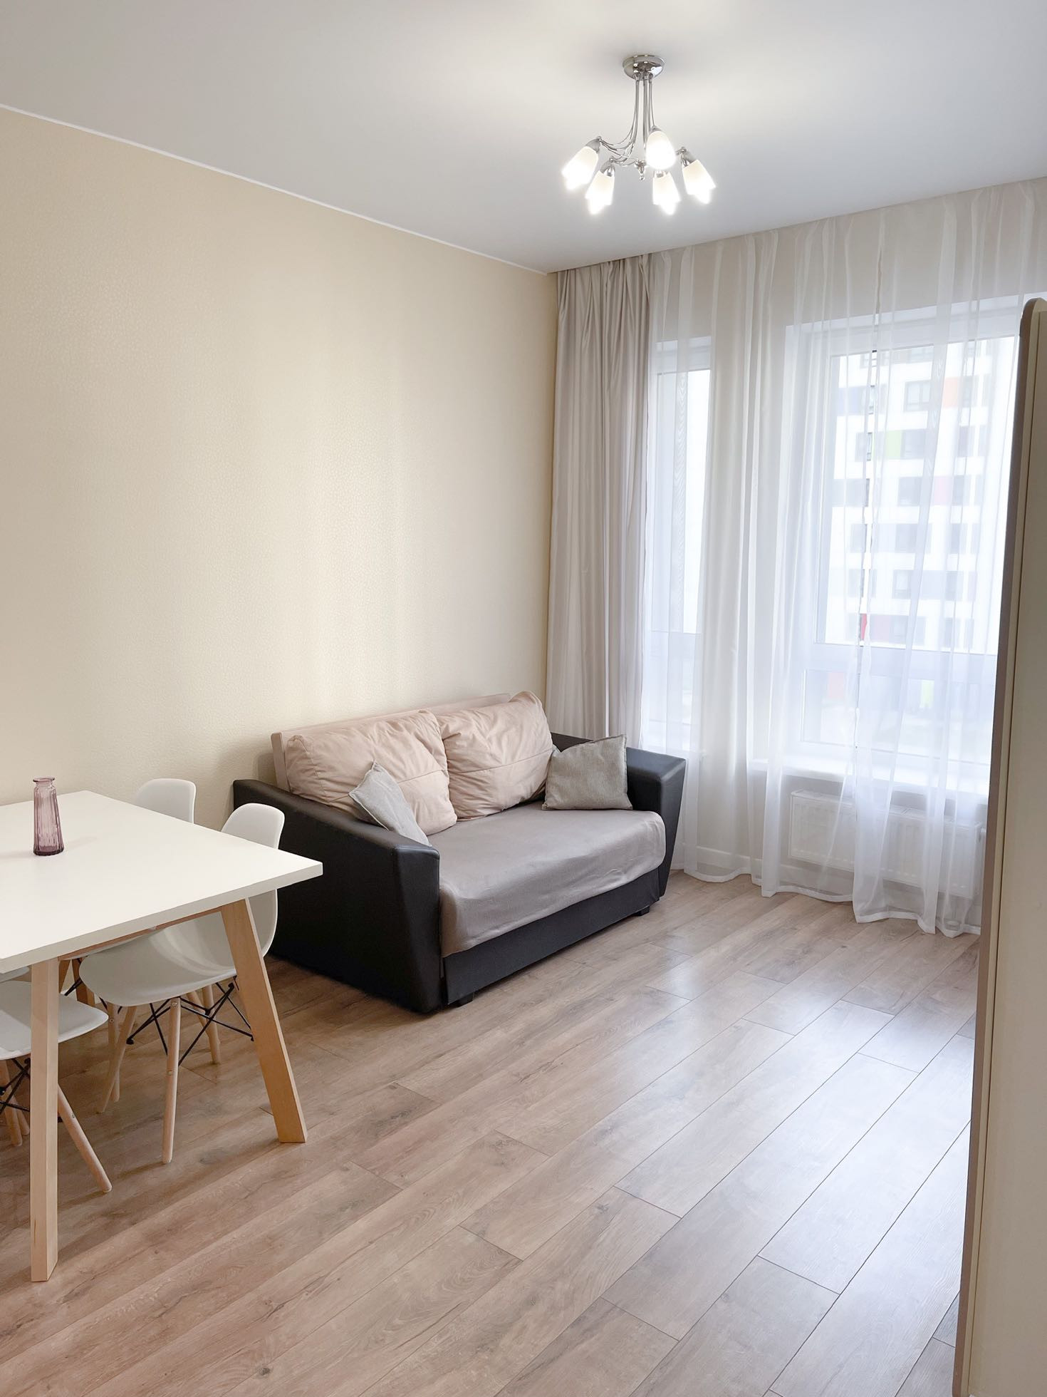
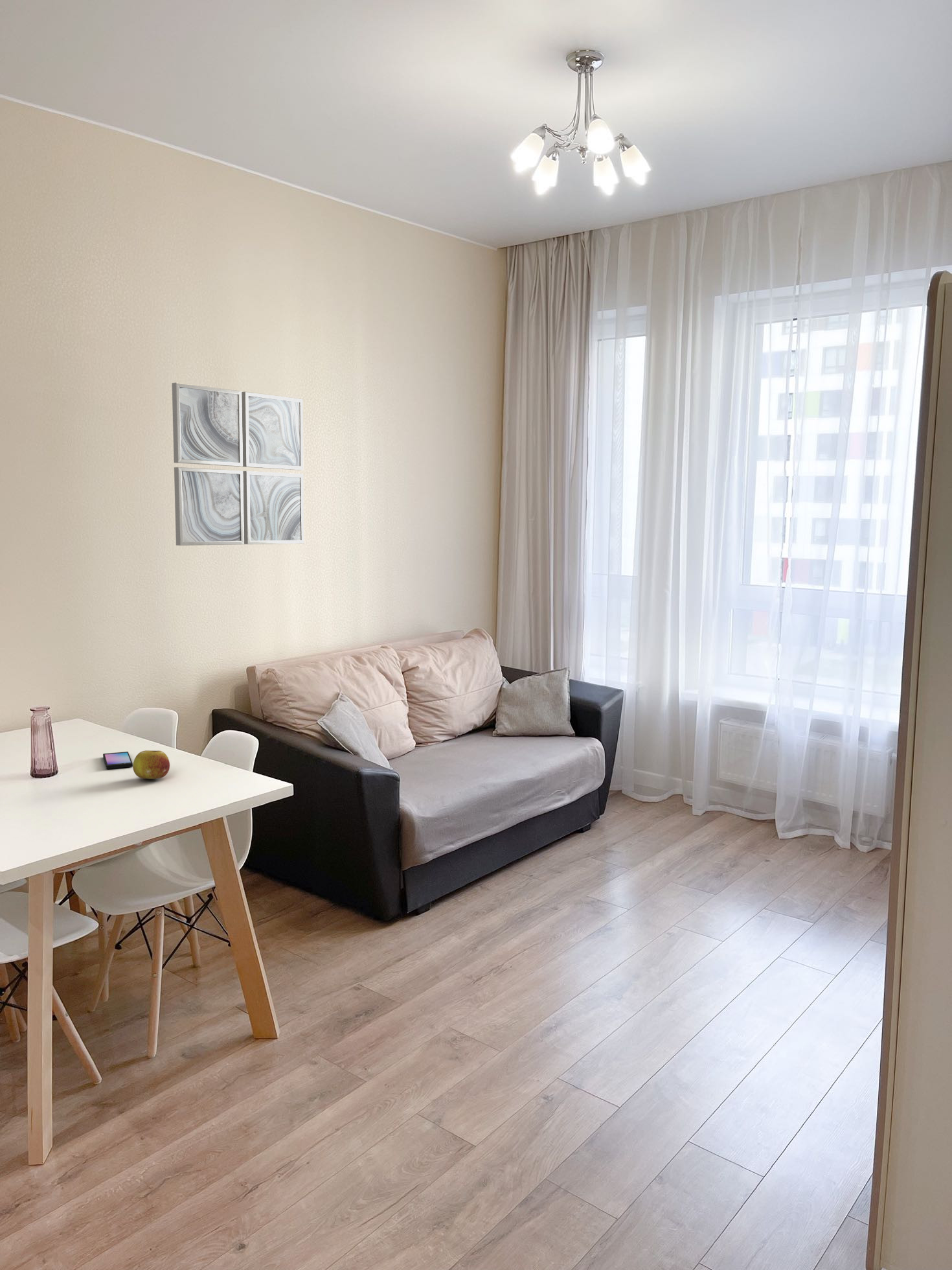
+ fruit [132,750,170,779]
+ smartphone [102,751,133,770]
+ wall art [171,382,304,546]
